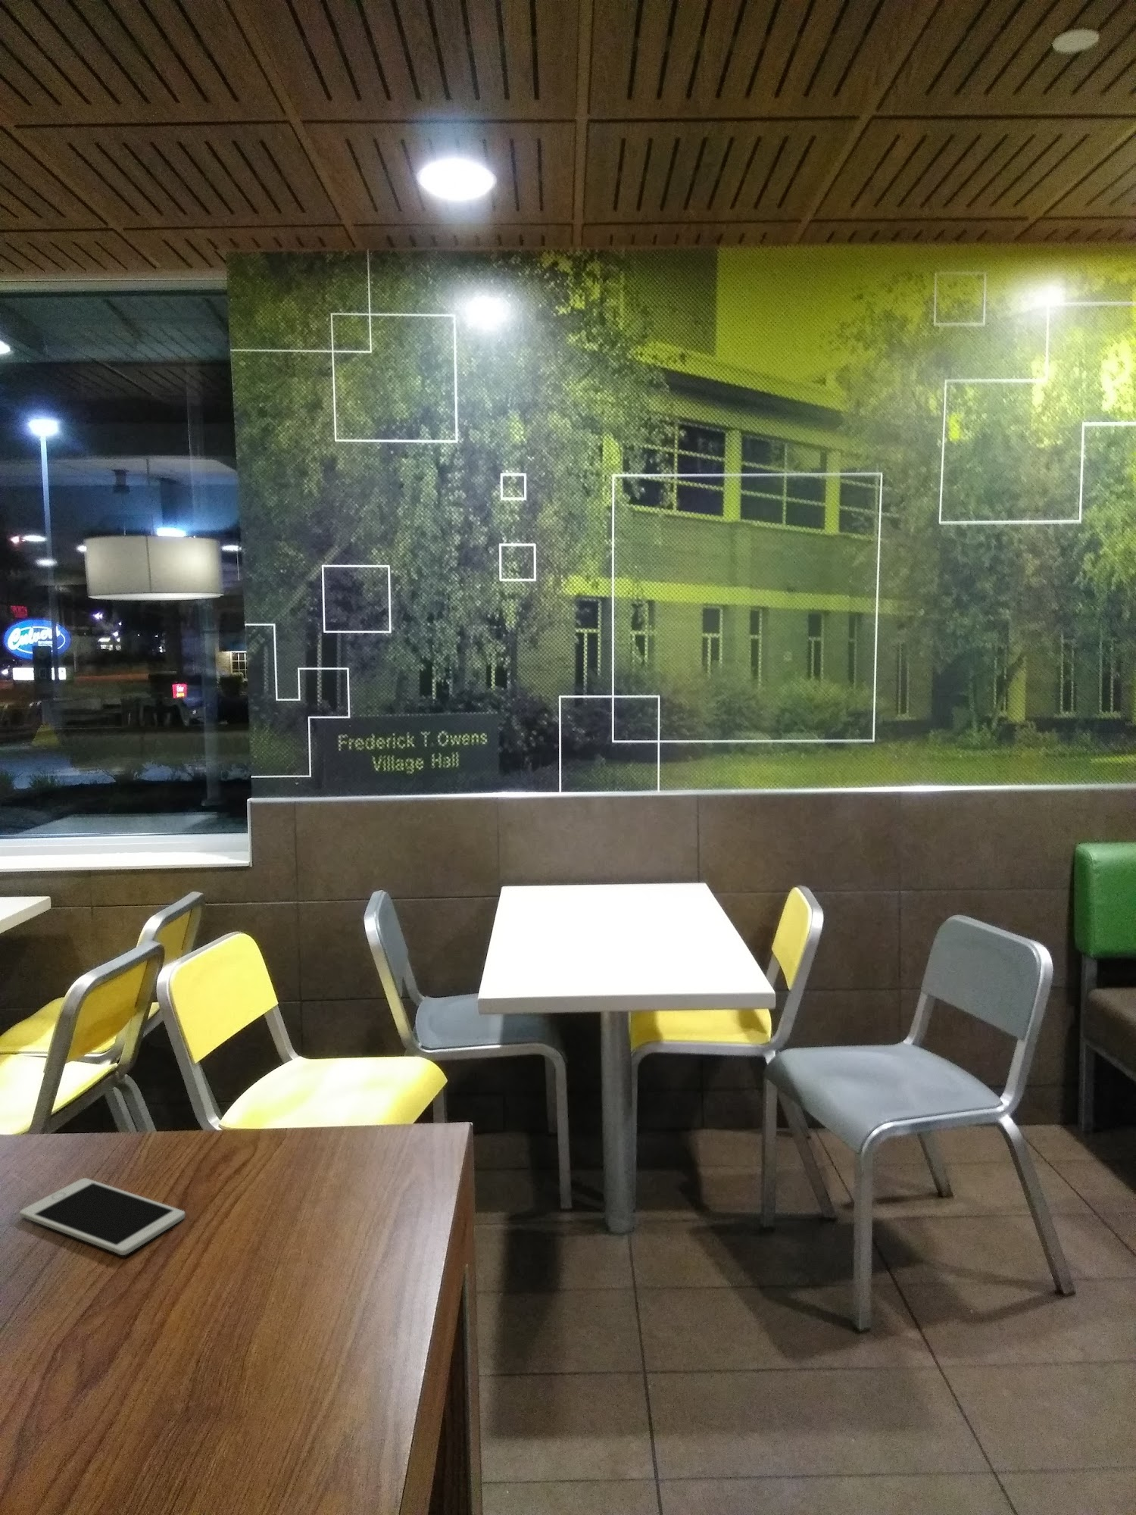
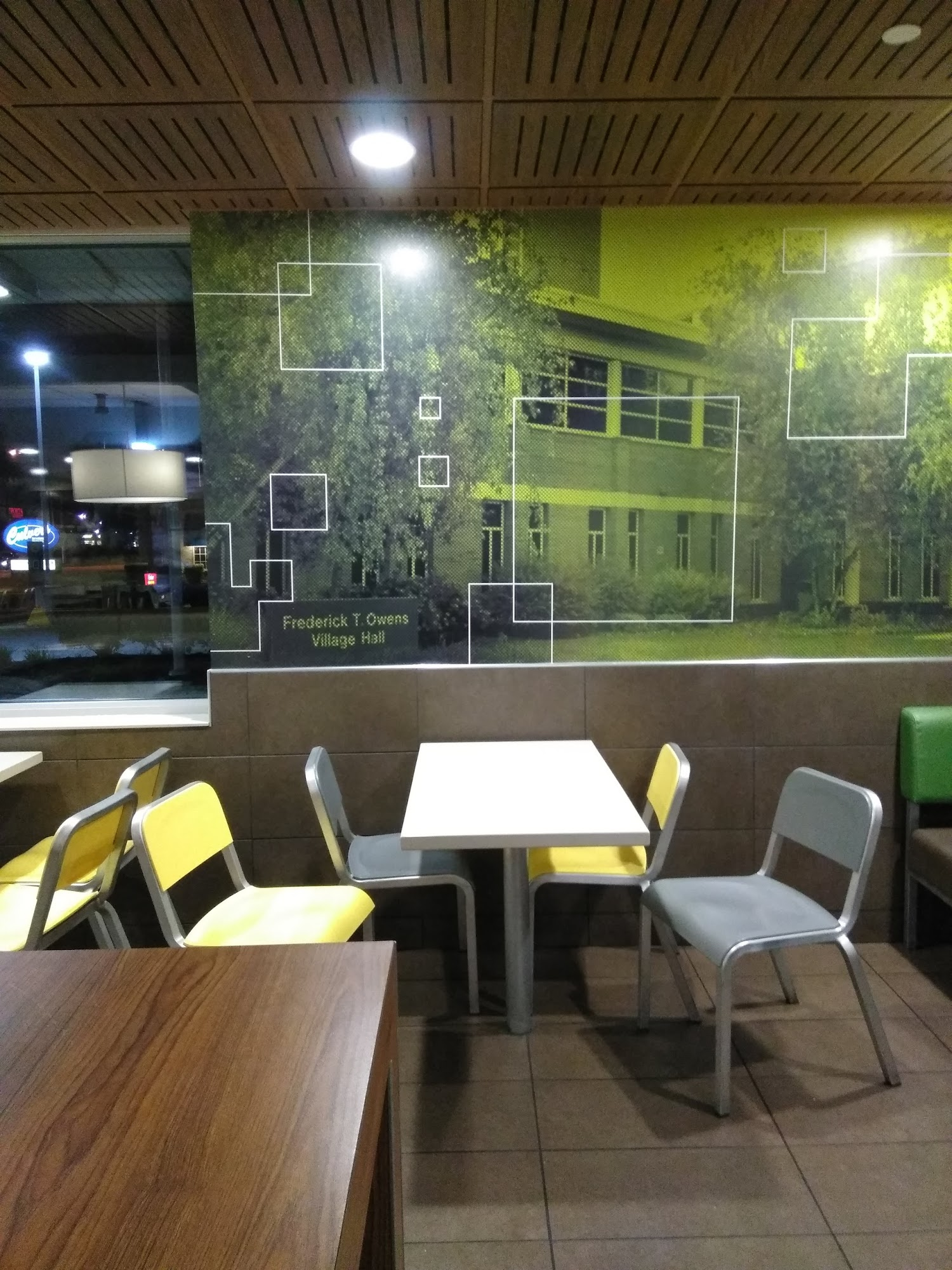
- cell phone [19,1177,185,1256]
